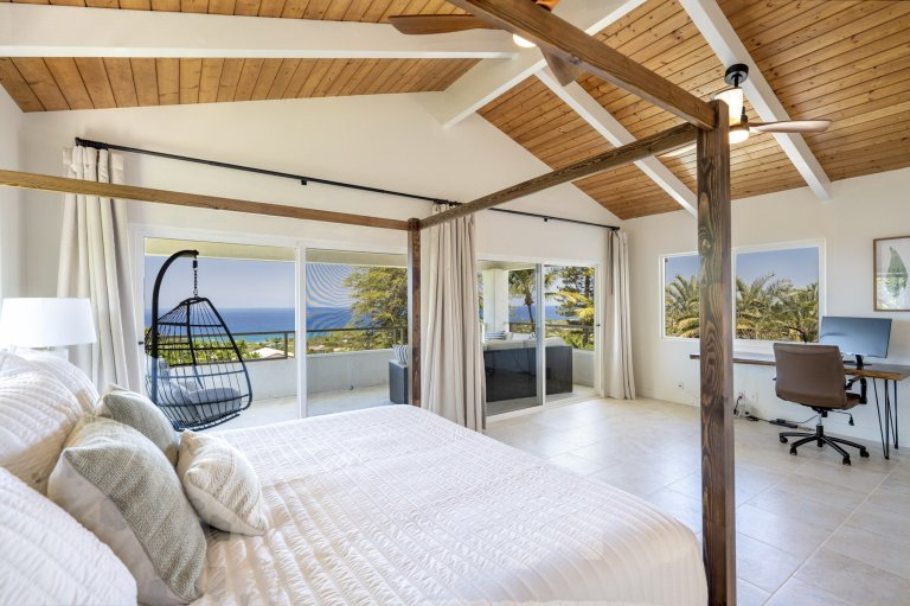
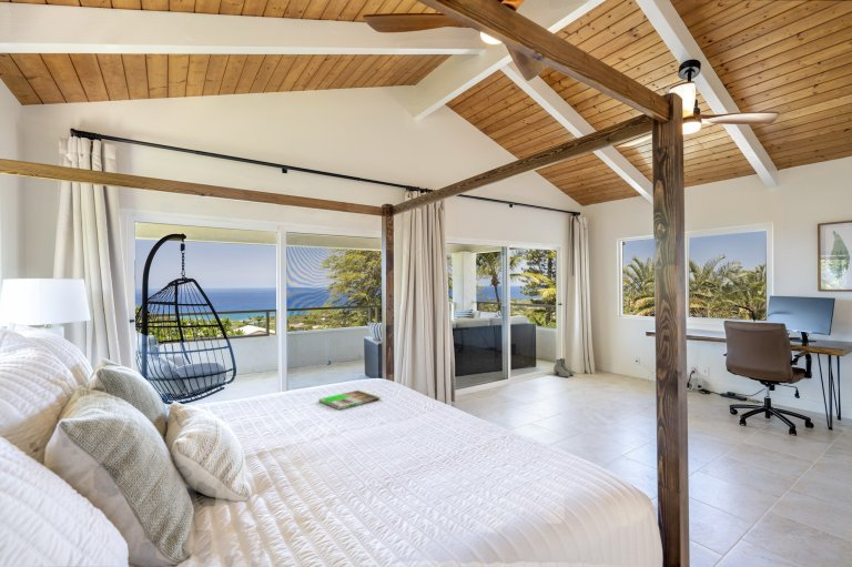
+ boots [552,357,575,378]
+ magazine [318,388,382,411]
